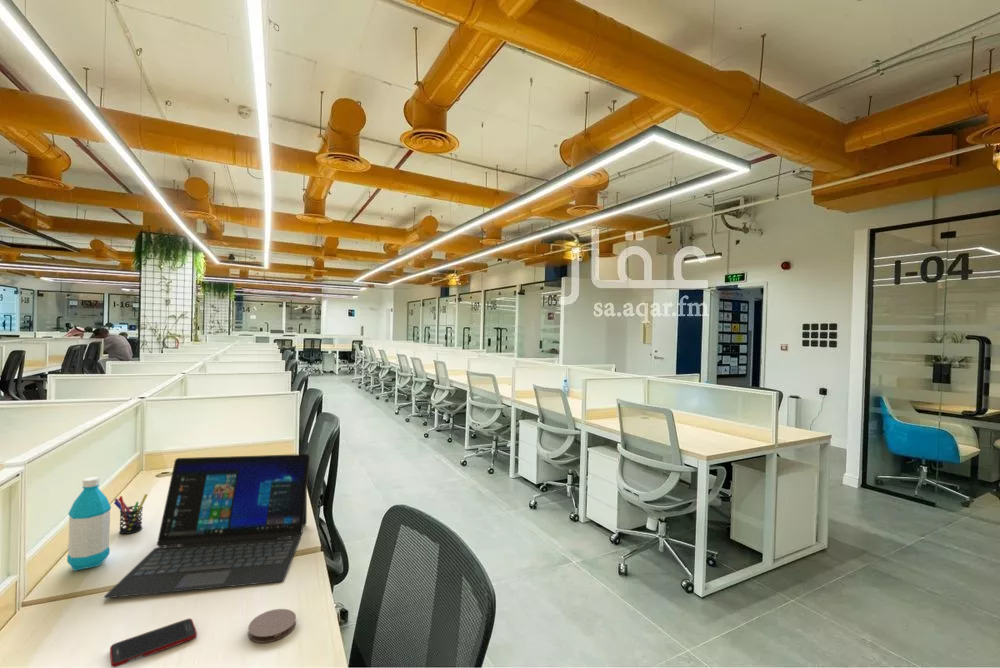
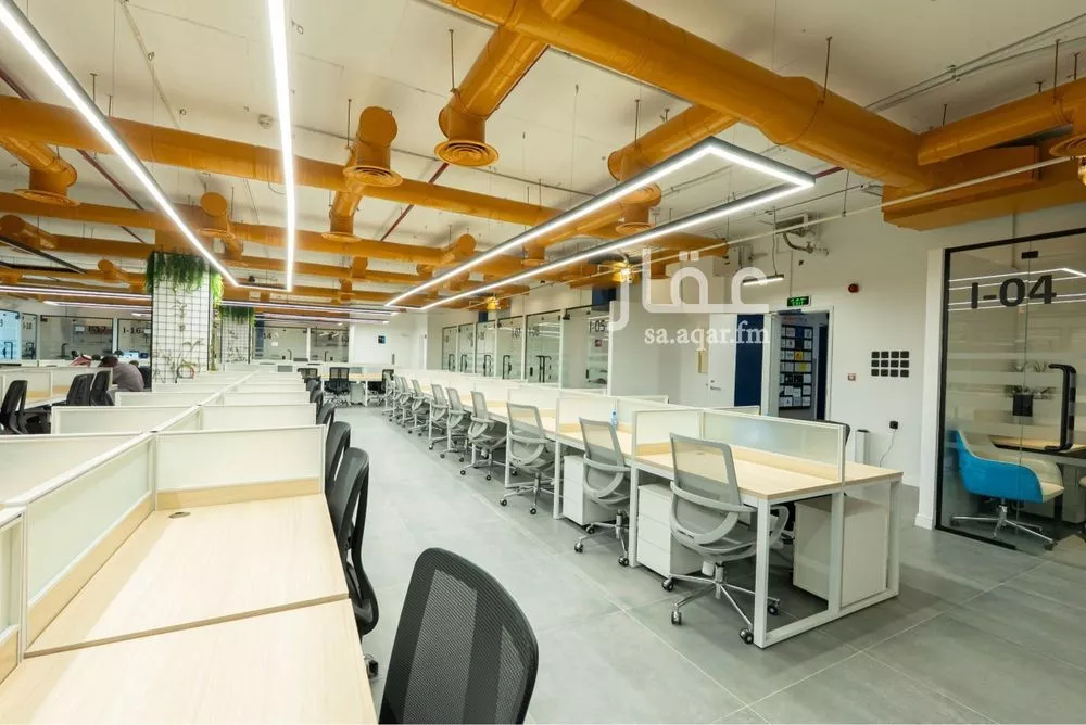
- laptop [103,453,311,599]
- cell phone [109,618,198,668]
- water bottle [66,476,112,572]
- coaster [247,608,297,644]
- pen holder [113,493,148,535]
